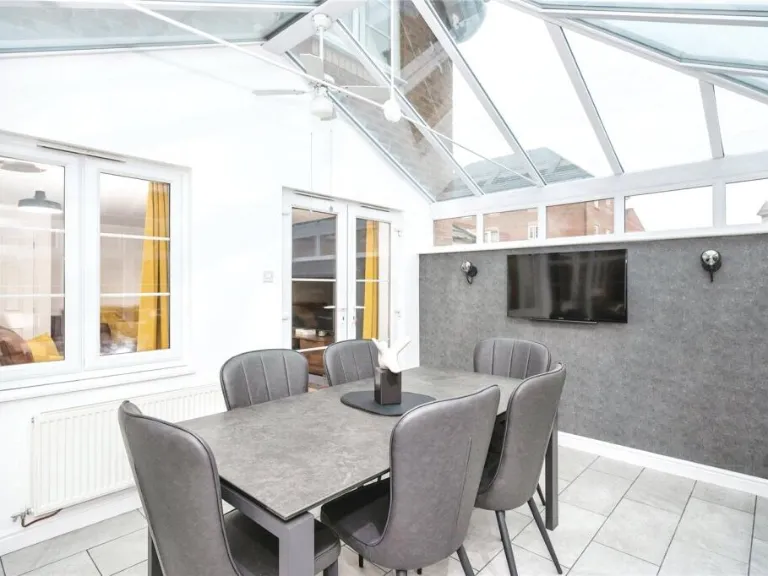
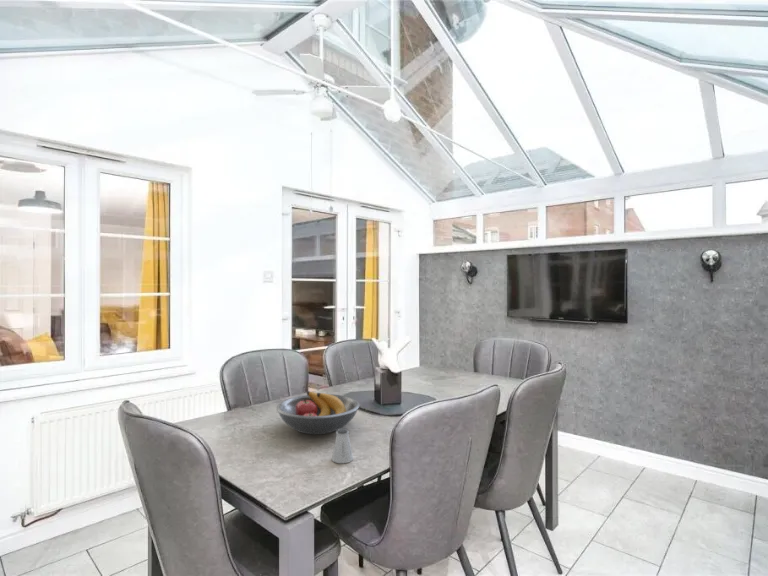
+ saltshaker [331,427,354,464]
+ fruit bowl [276,390,360,435]
